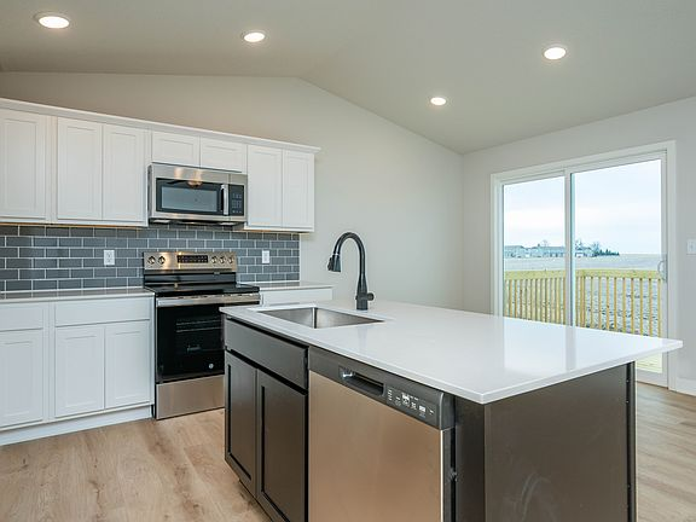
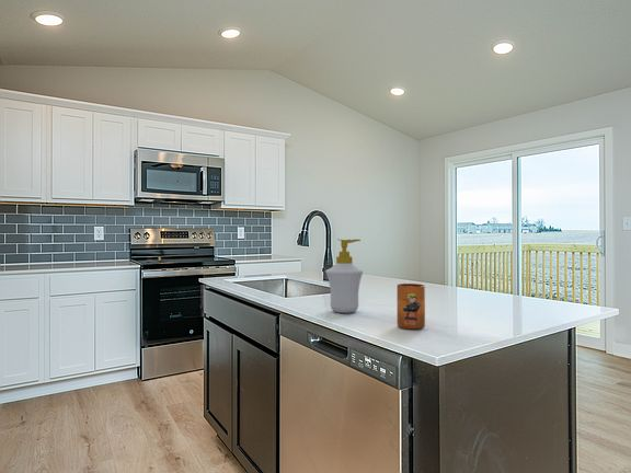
+ mug [395,282,426,331]
+ soap bottle [324,238,364,314]
